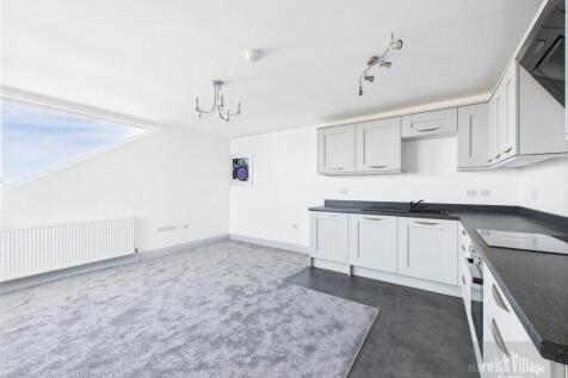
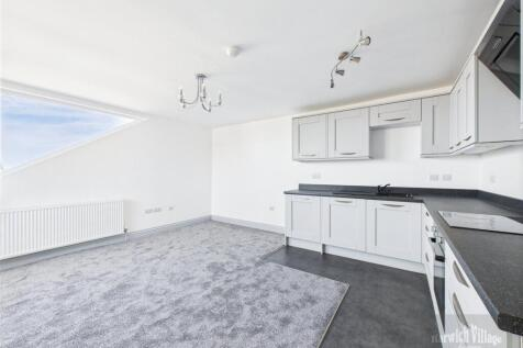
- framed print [228,150,254,187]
